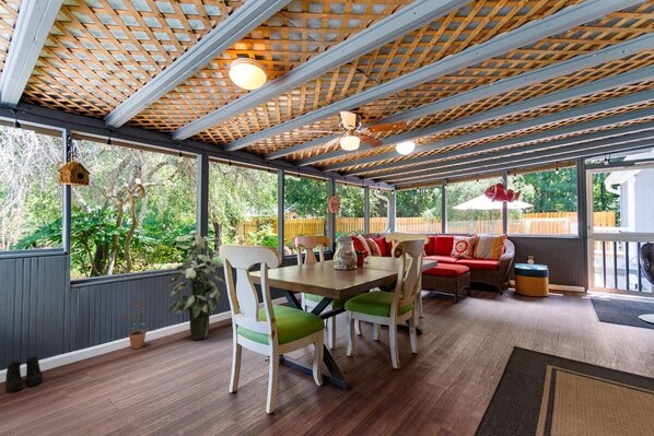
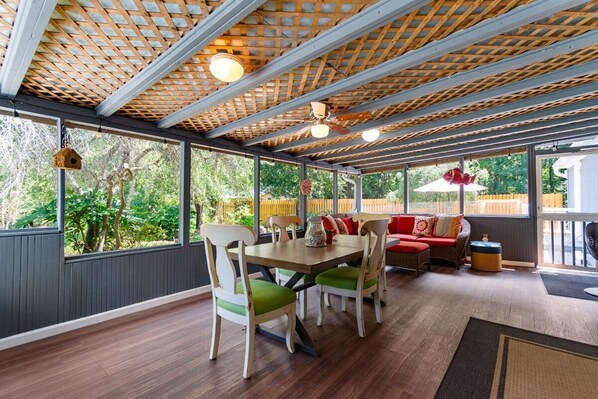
- potted plant [122,301,148,350]
- indoor plant [167,229,226,341]
- boots [4,356,44,393]
